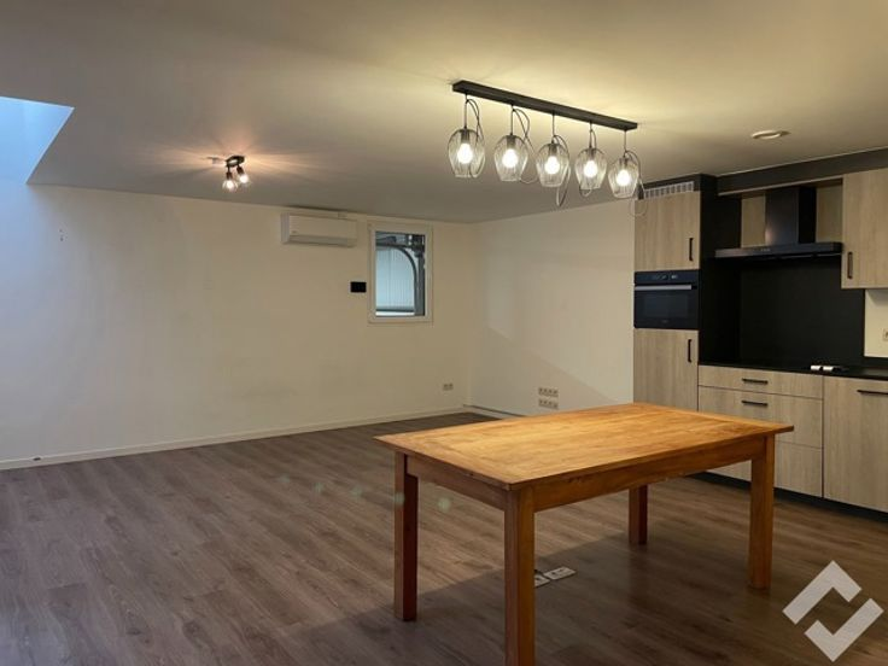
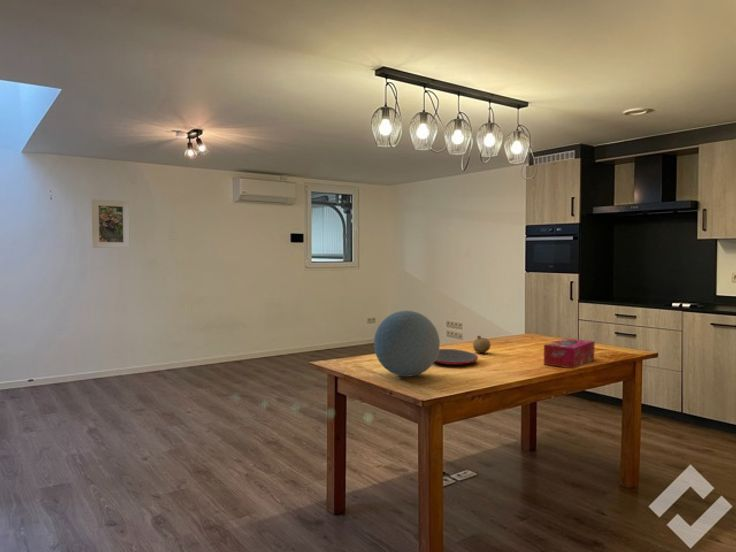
+ decorative orb [373,310,441,378]
+ fruit [472,334,492,354]
+ plate [434,348,479,366]
+ tissue box [543,337,596,370]
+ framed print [91,198,131,249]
